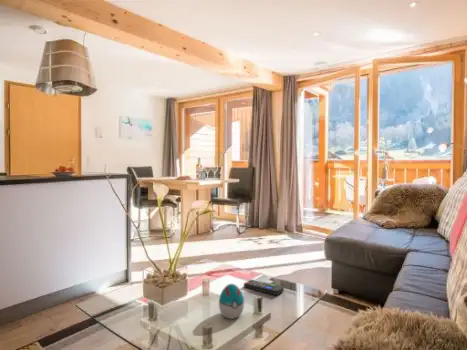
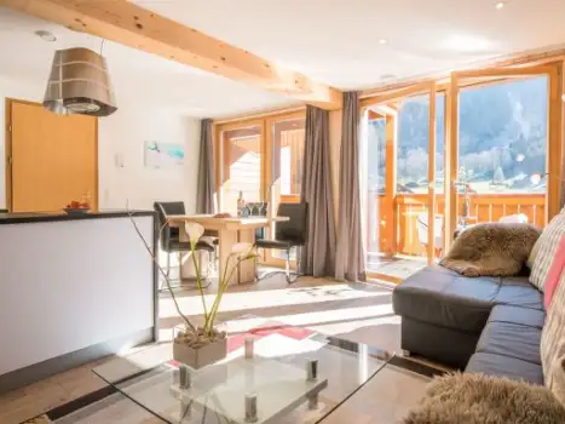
- remote control [243,278,285,296]
- decorative egg [218,283,245,320]
